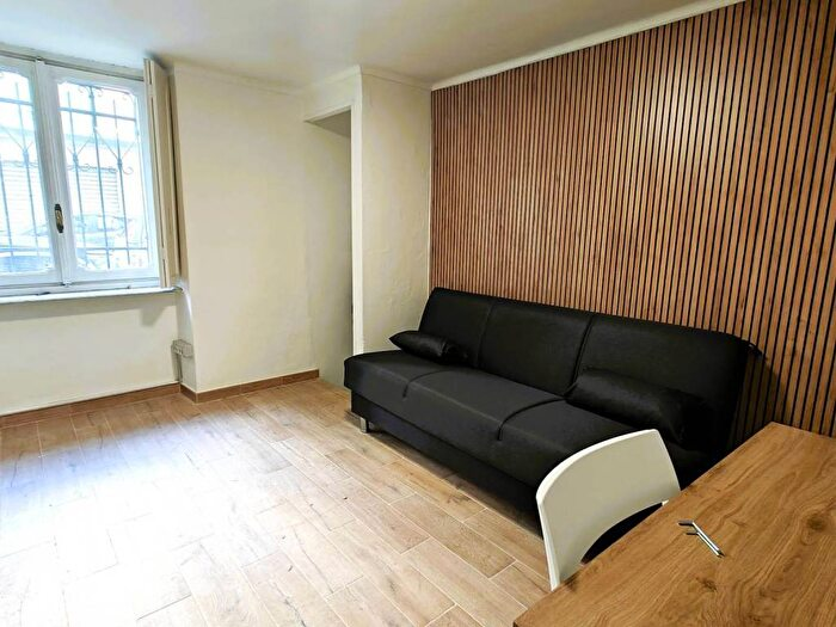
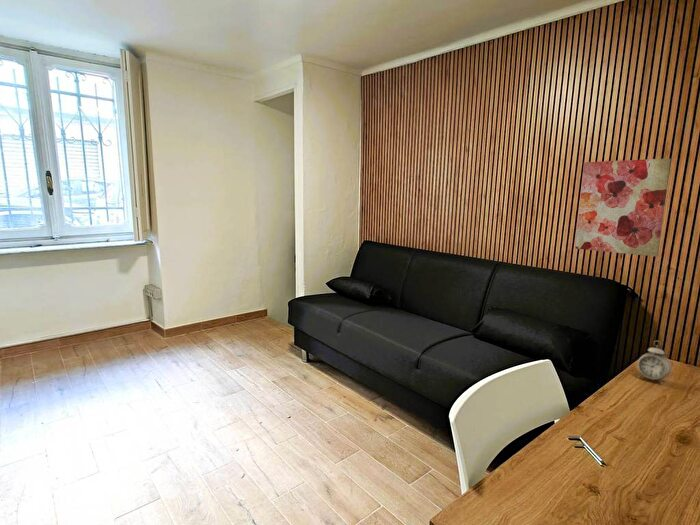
+ wall art [574,157,672,257]
+ alarm clock [636,340,673,386]
